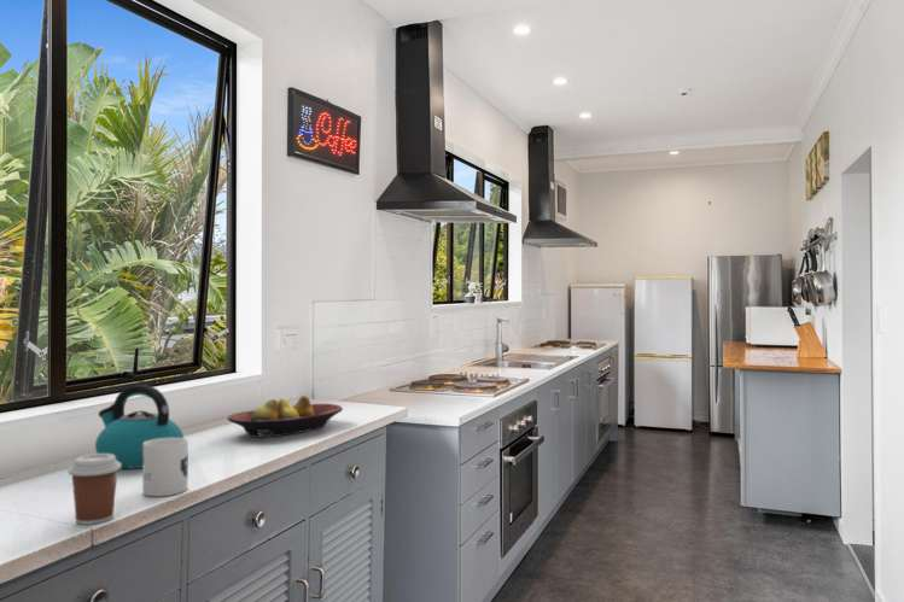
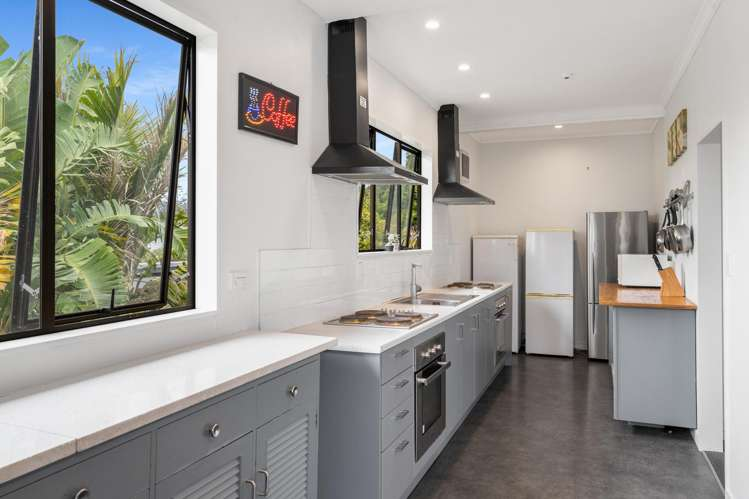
- kettle [94,384,185,469]
- fruit bowl [226,394,344,439]
- coffee cup [66,452,122,526]
- mug [141,437,189,497]
